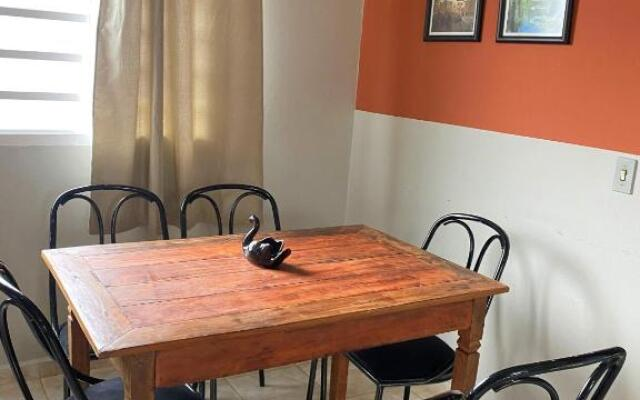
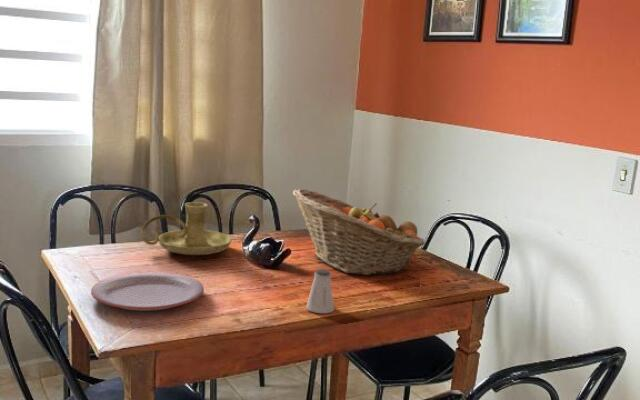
+ fruit basket [292,188,426,276]
+ saltshaker [306,268,335,314]
+ candle holder [140,201,232,256]
+ plate [90,271,205,312]
